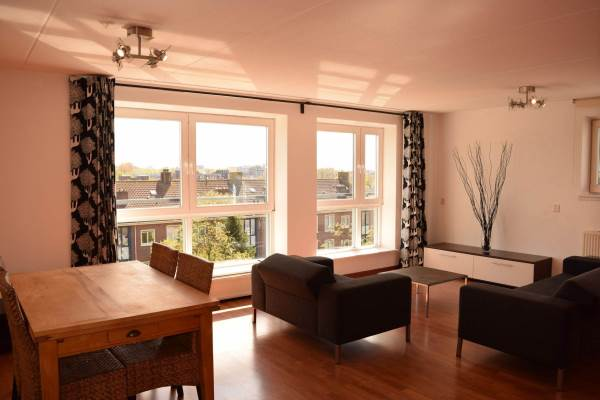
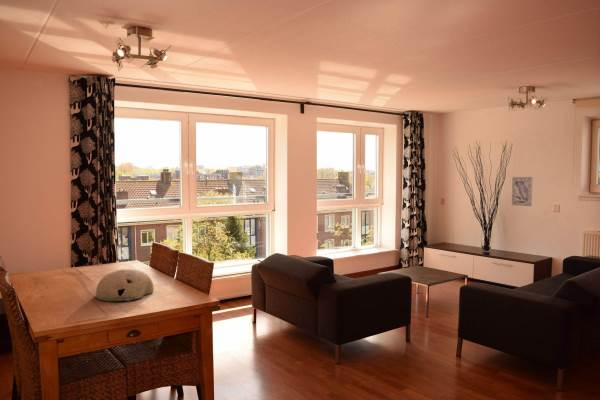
+ bowl [95,268,155,302]
+ wall art [511,176,534,207]
